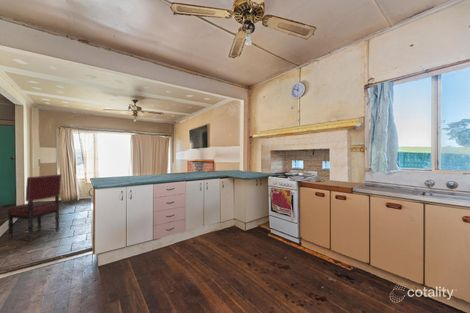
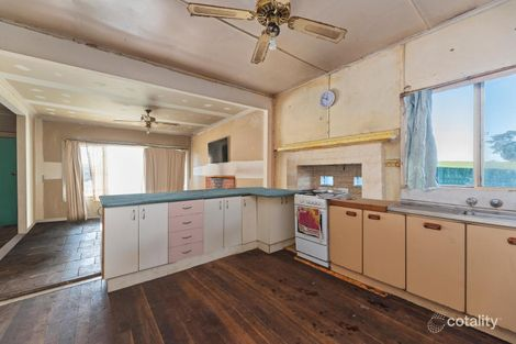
- dining chair [7,173,62,242]
